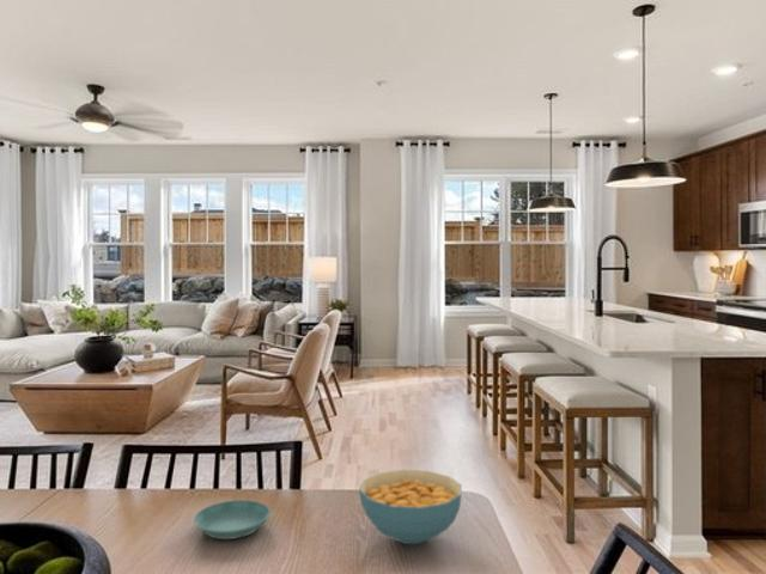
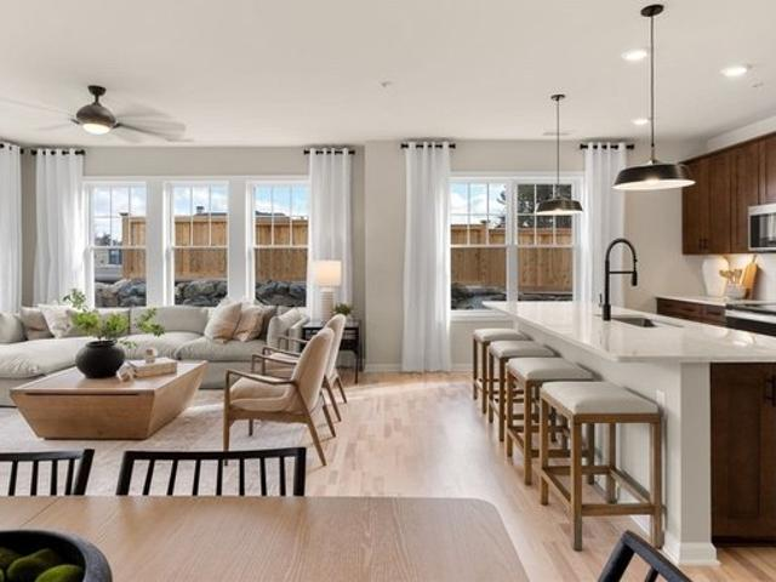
- cereal bowl [358,469,463,545]
- saucer [193,499,272,541]
